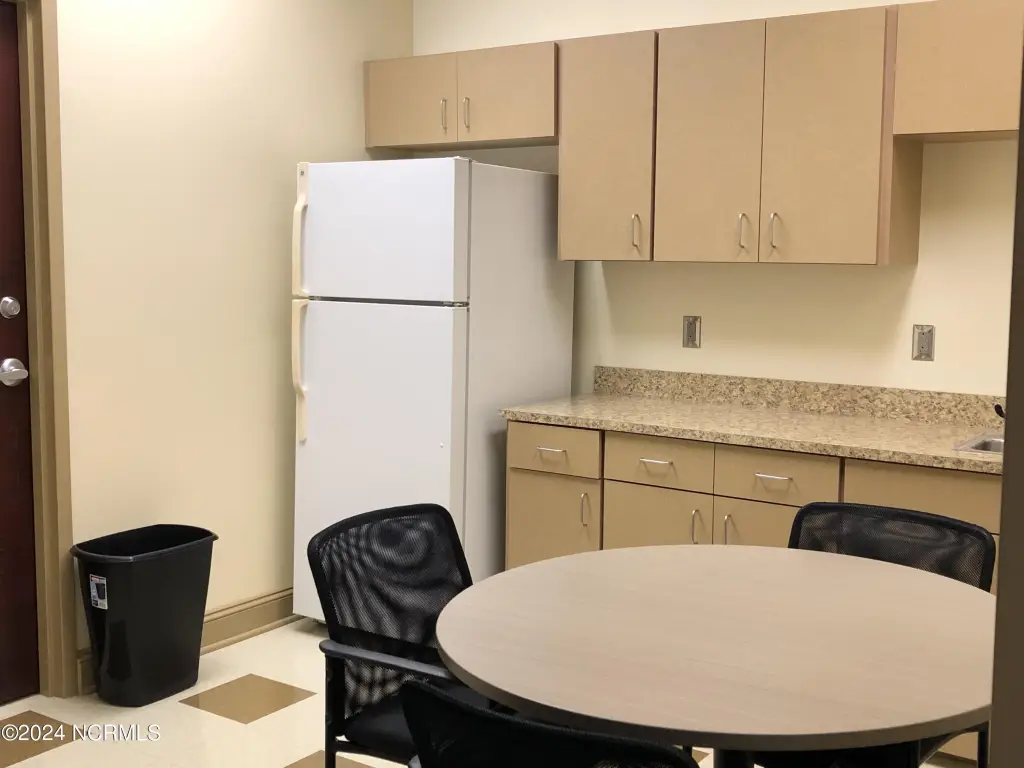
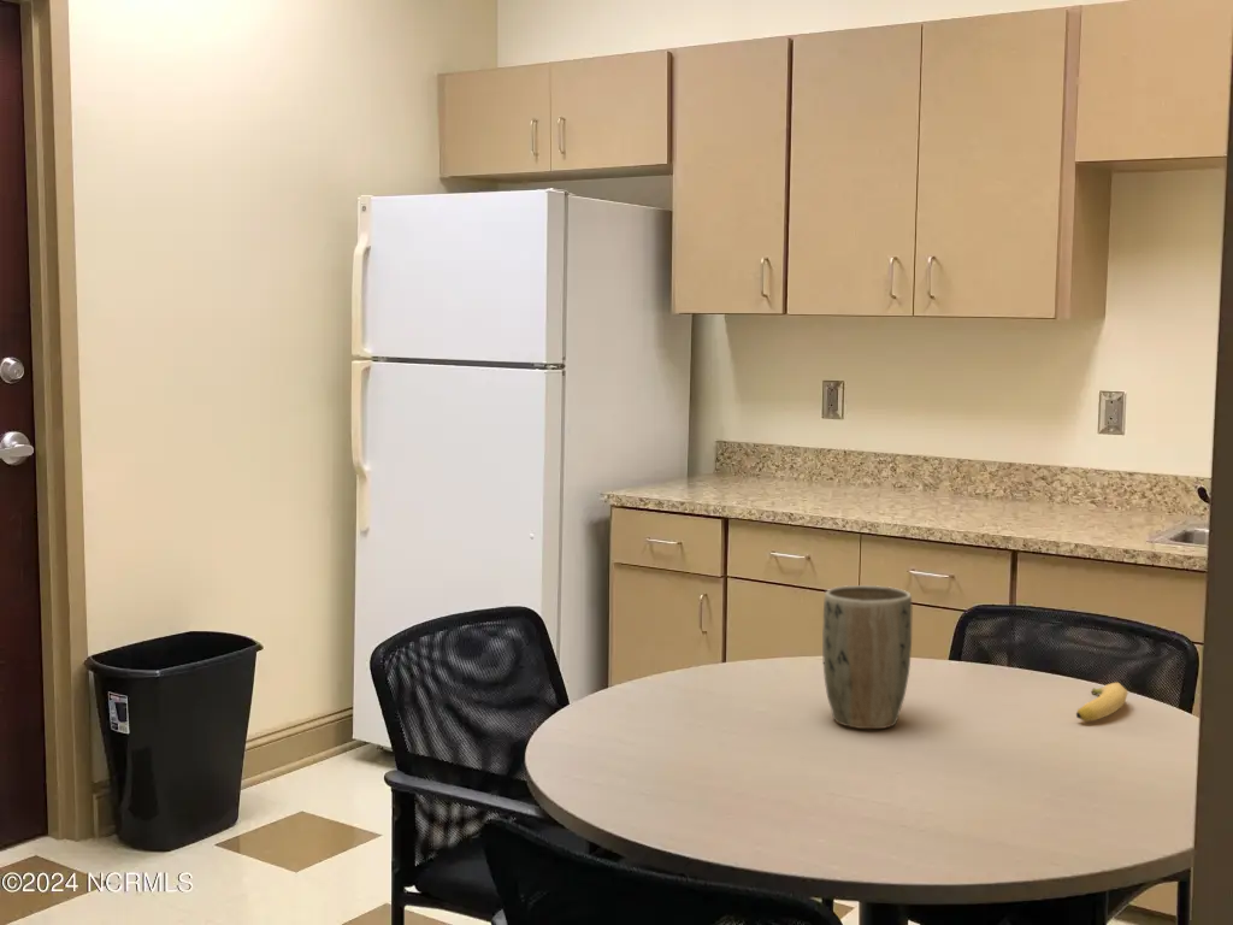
+ banana [1075,682,1129,723]
+ plant pot [821,584,914,730]
